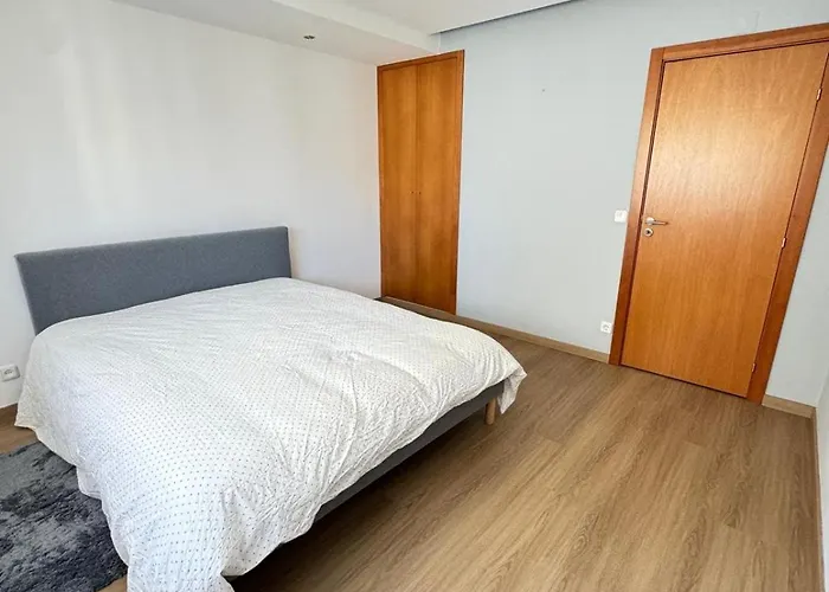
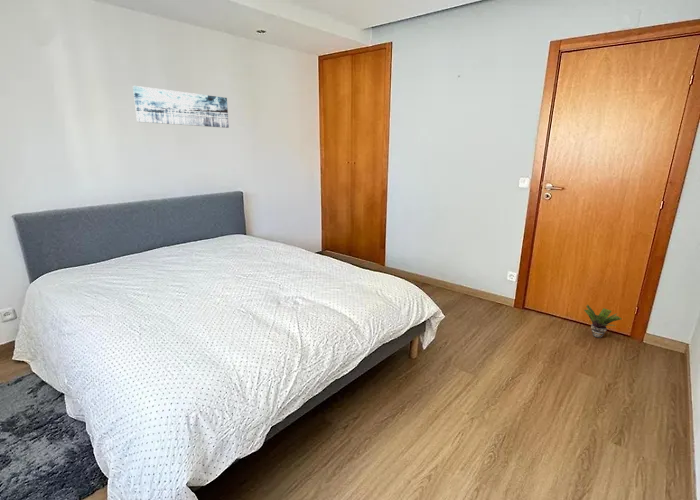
+ potted plant [583,304,623,339]
+ wall art [132,85,230,129]
